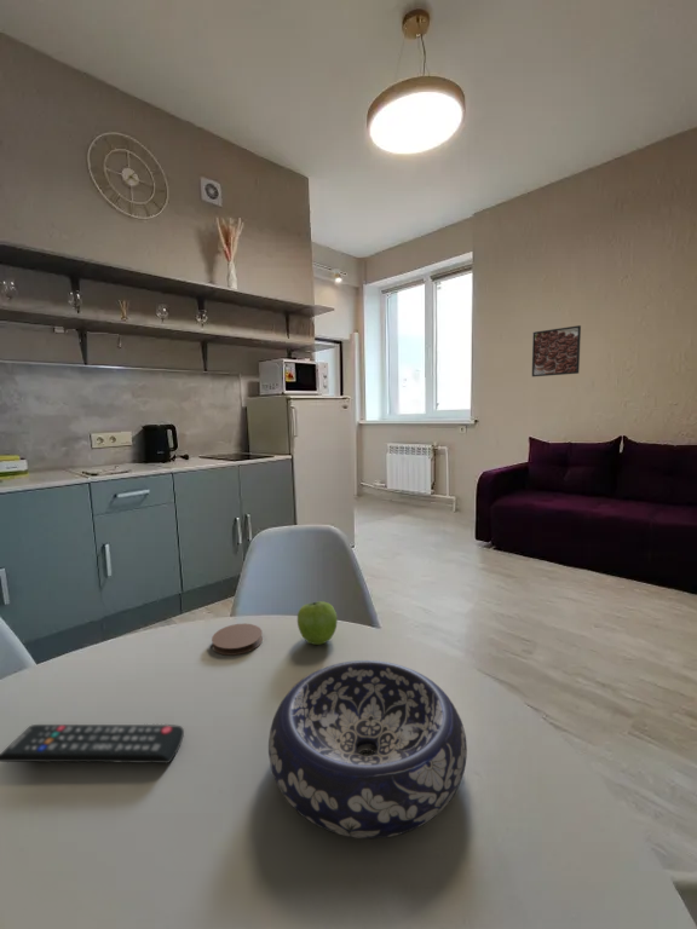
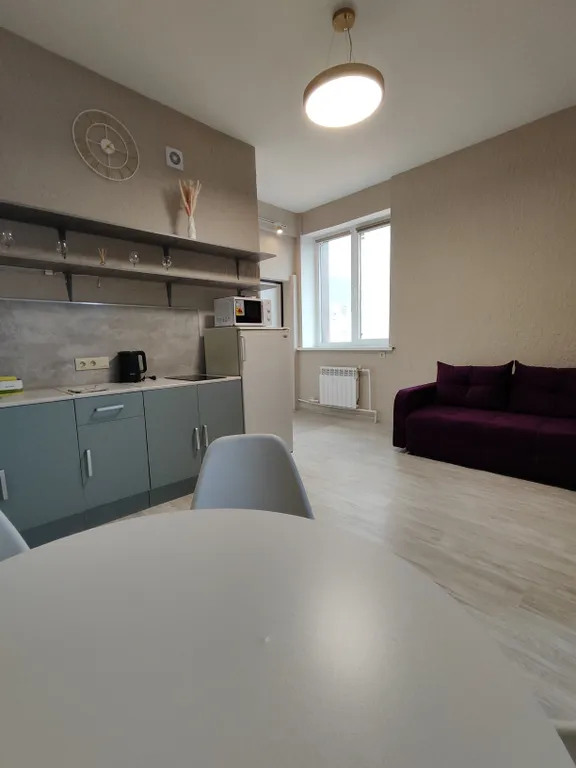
- decorative bowl [267,659,468,839]
- fruit [296,600,339,646]
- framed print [531,324,582,377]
- remote control [0,723,185,764]
- coaster [211,623,264,657]
